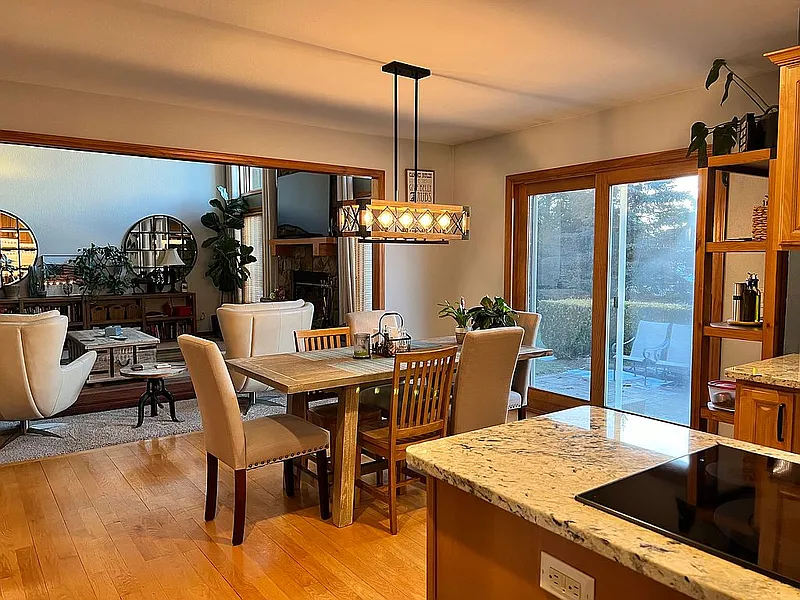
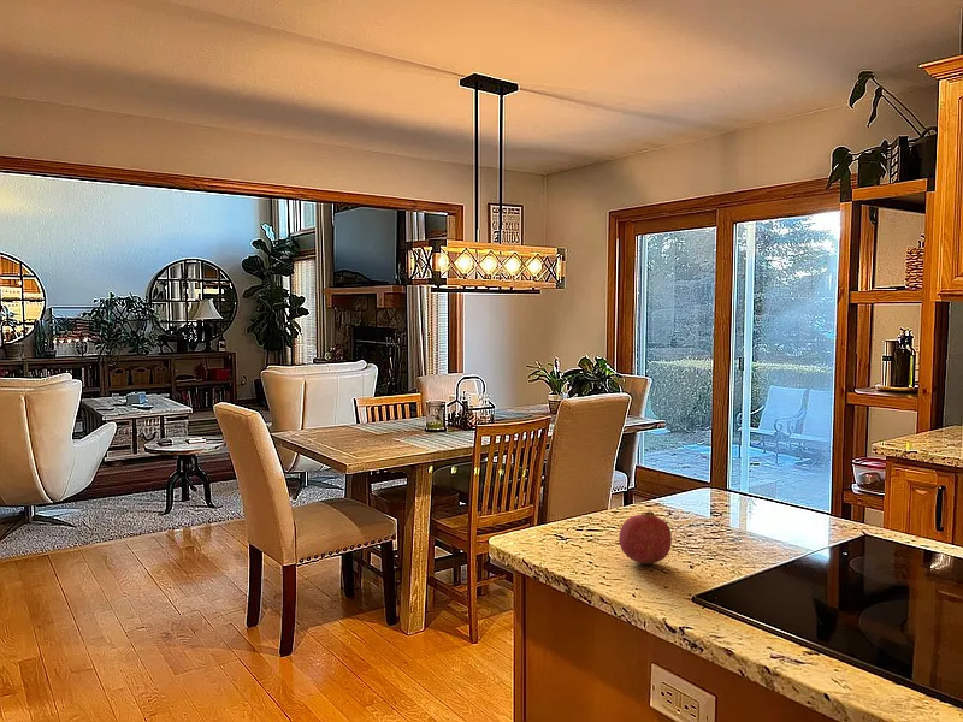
+ fruit [618,510,673,564]
